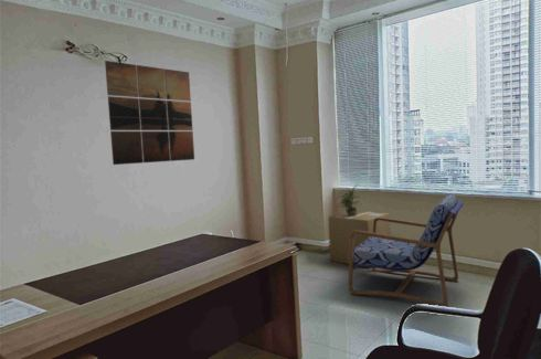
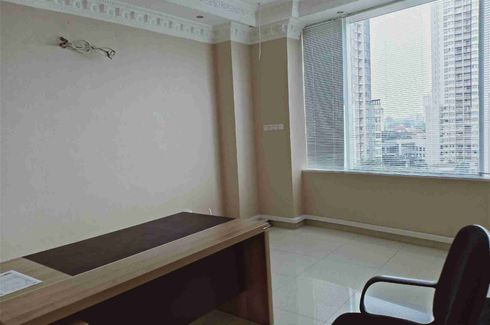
- cardboard box [328,210,392,268]
- wall art [104,60,195,166]
- armchair [348,194,465,307]
- potted plant [335,183,367,215]
